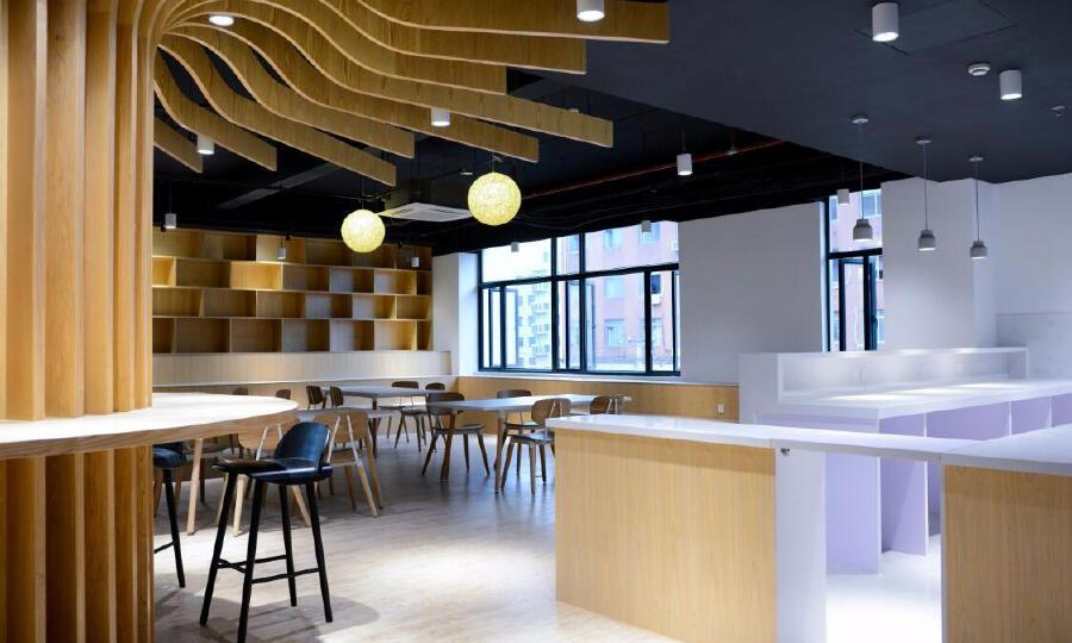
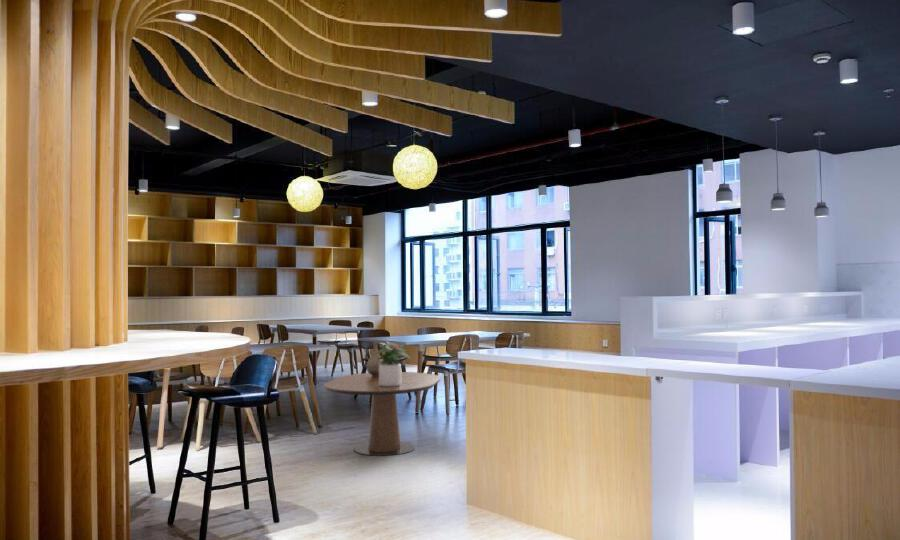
+ potted plant [375,340,412,386]
+ dining table [323,371,442,457]
+ vase [365,341,384,377]
